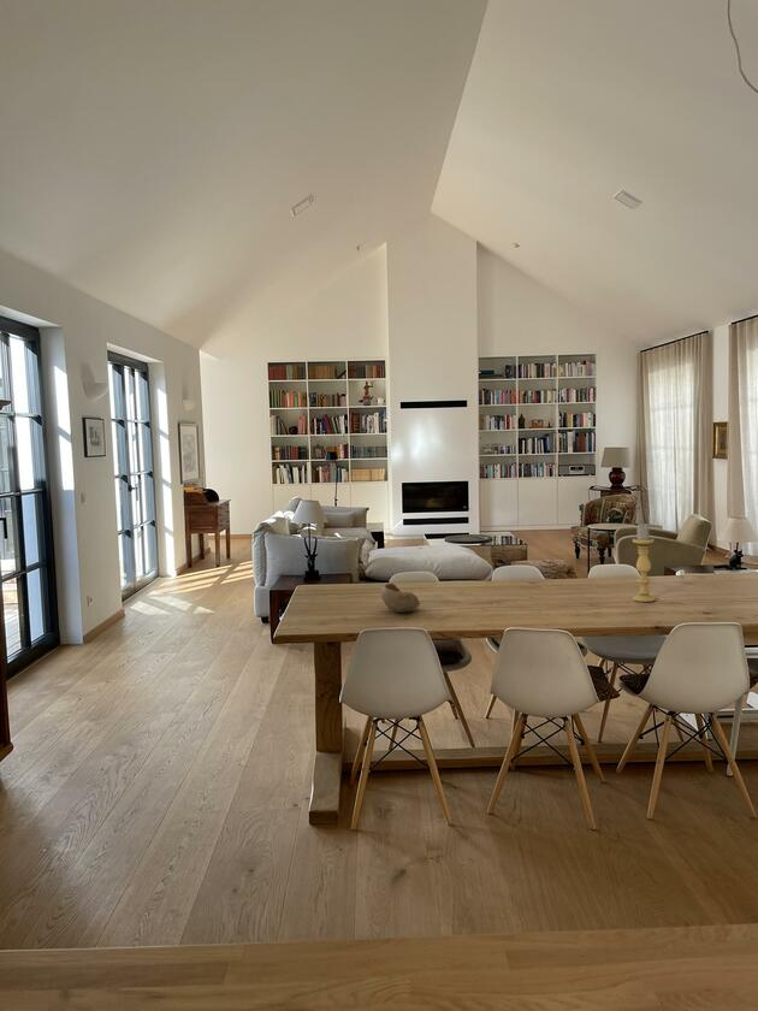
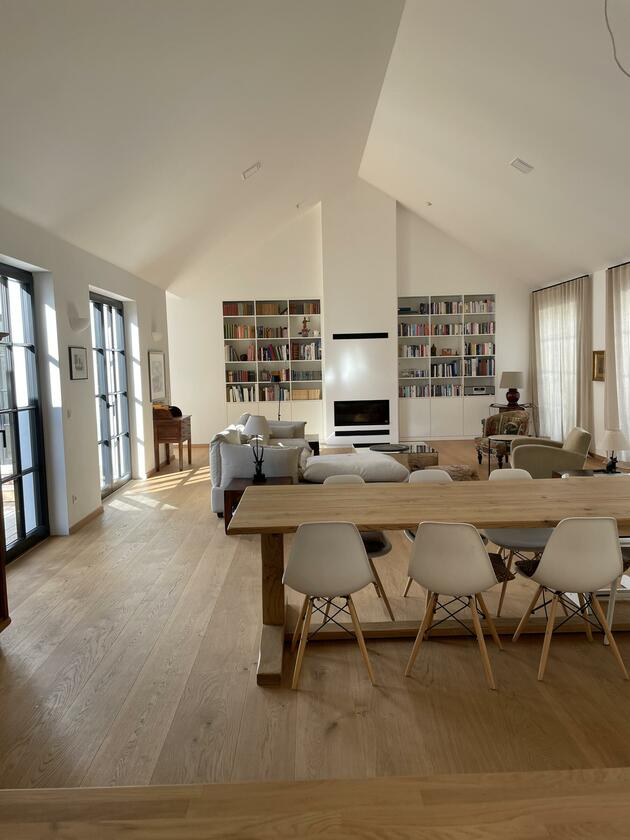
- candle holder [632,521,657,603]
- bowl [380,581,421,614]
